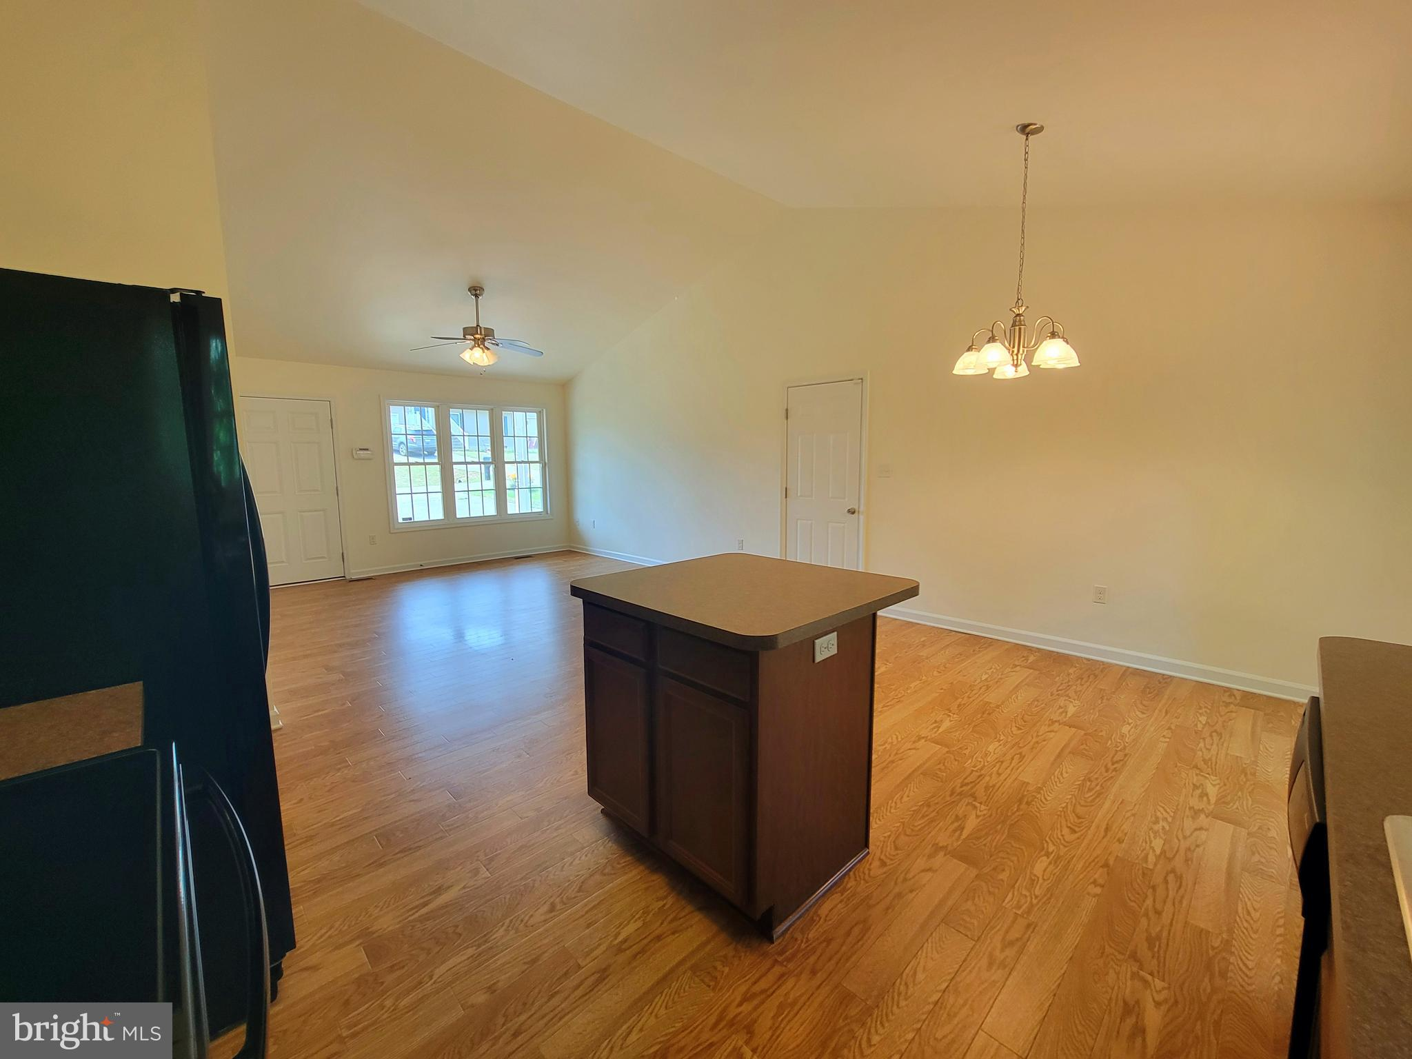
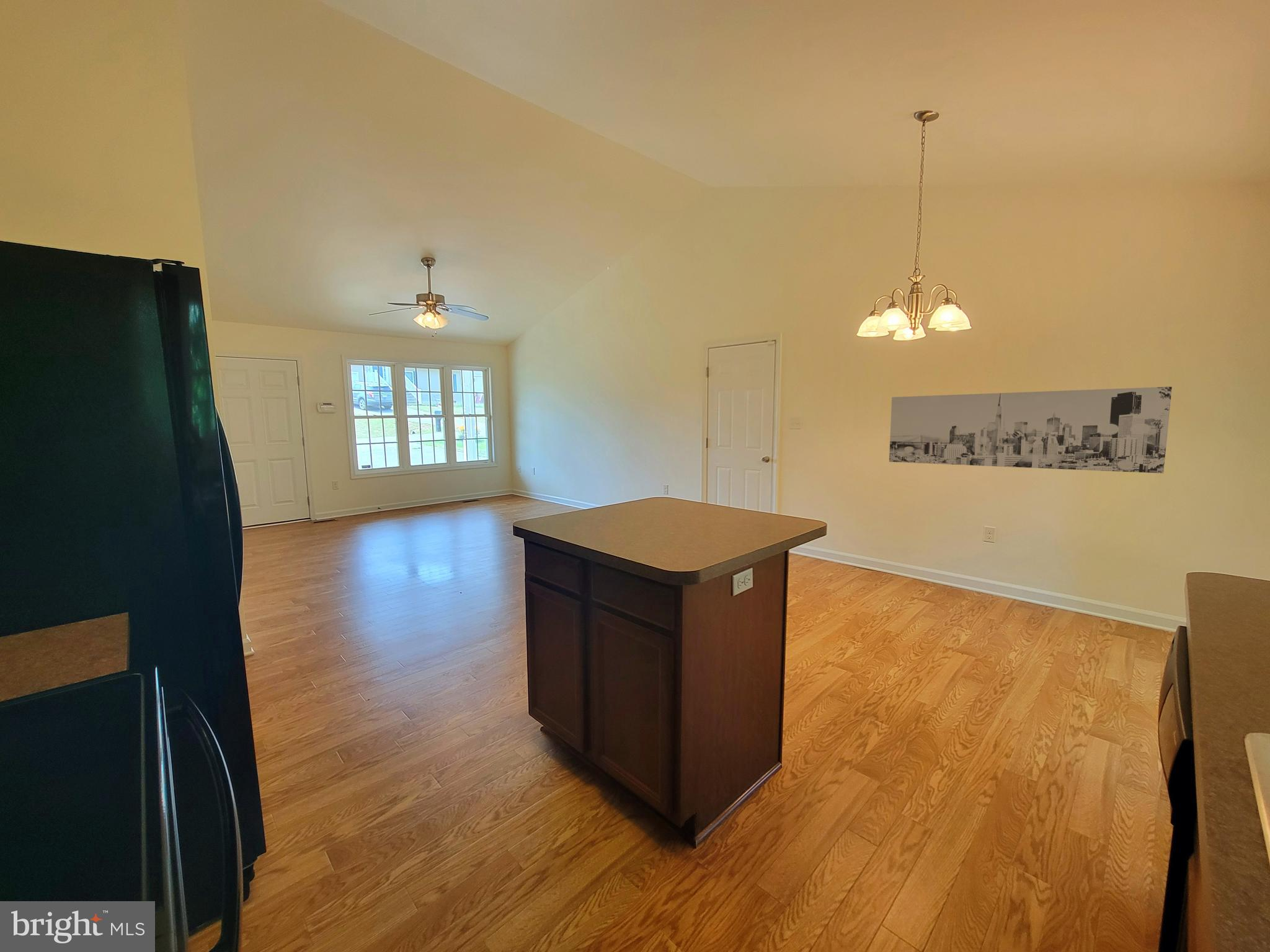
+ wall art [889,386,1173,474]
